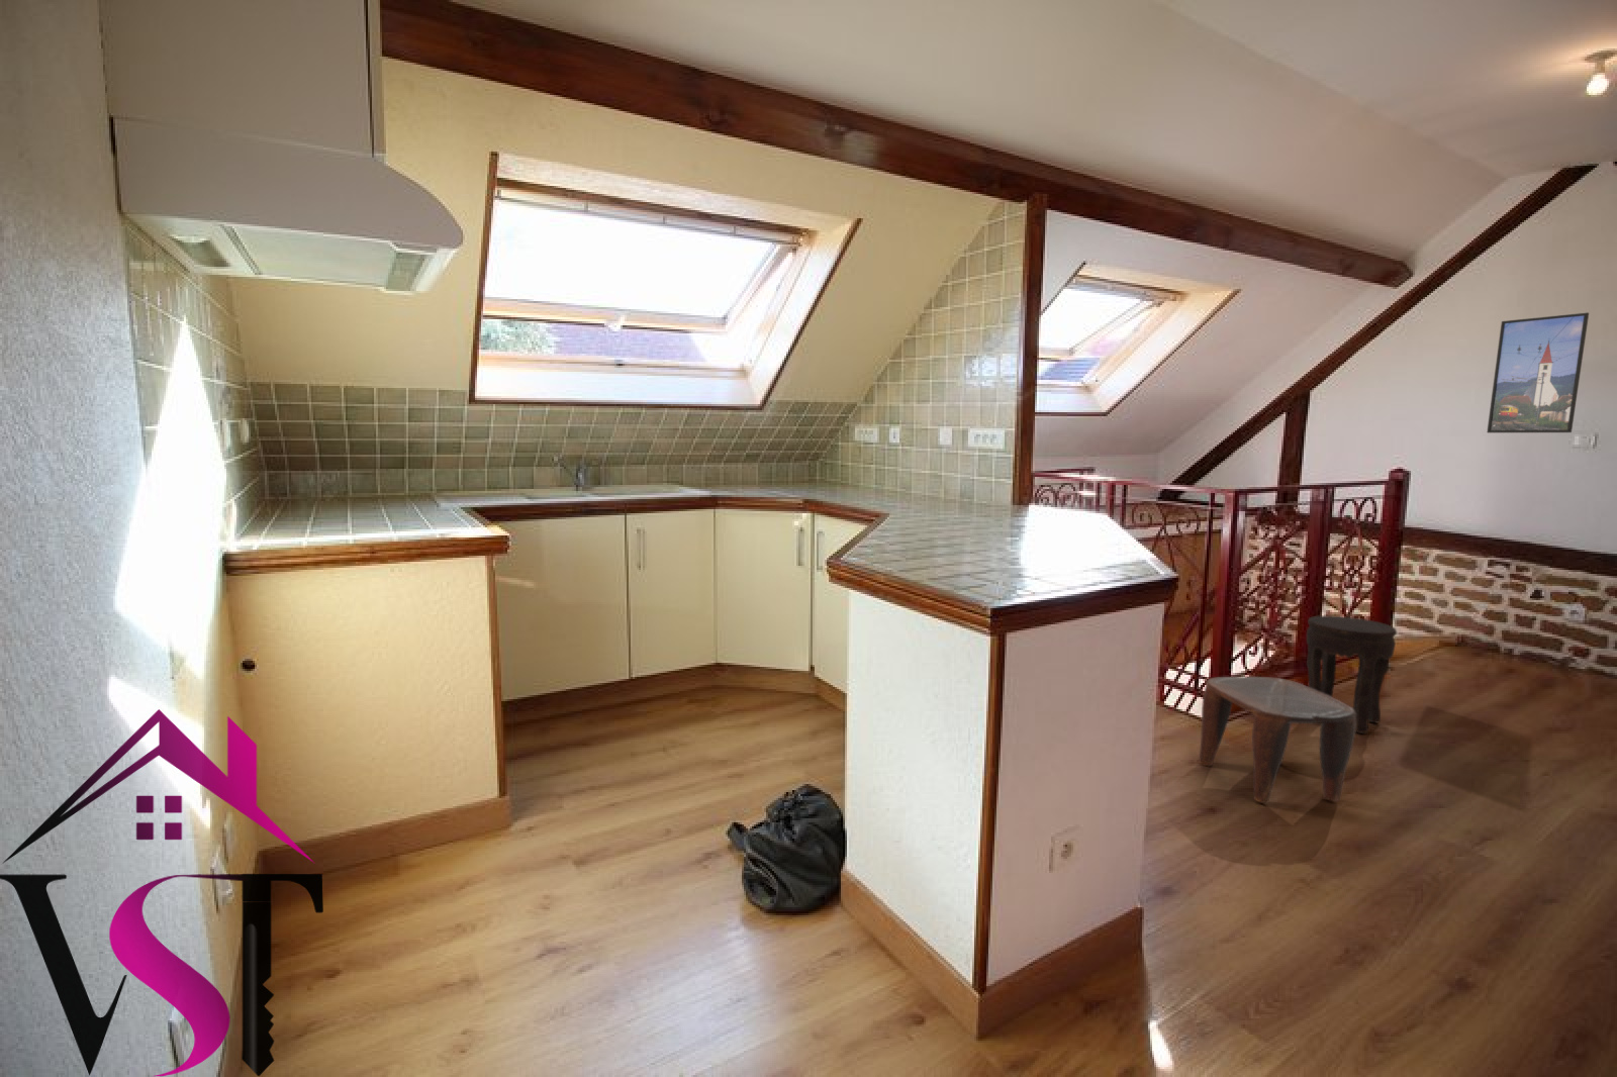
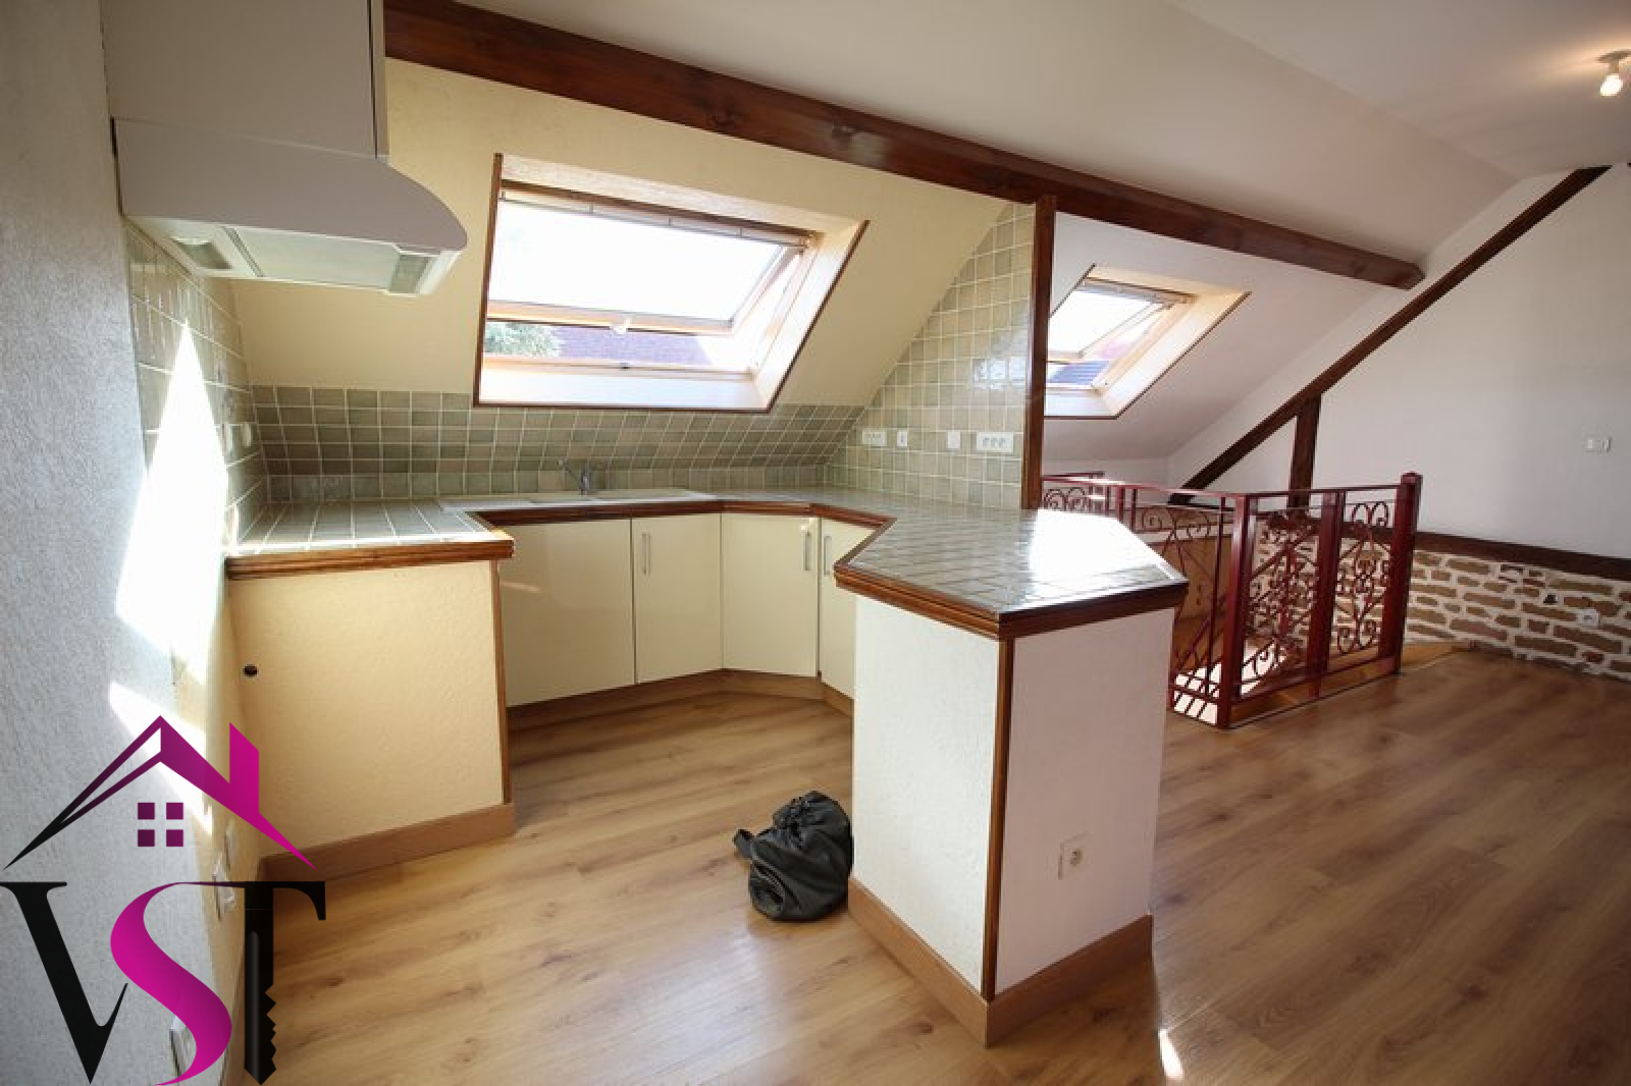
- stool [1197,676,1356,804]
- side table [1306,614,1398,734]
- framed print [1486,311,1589,434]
